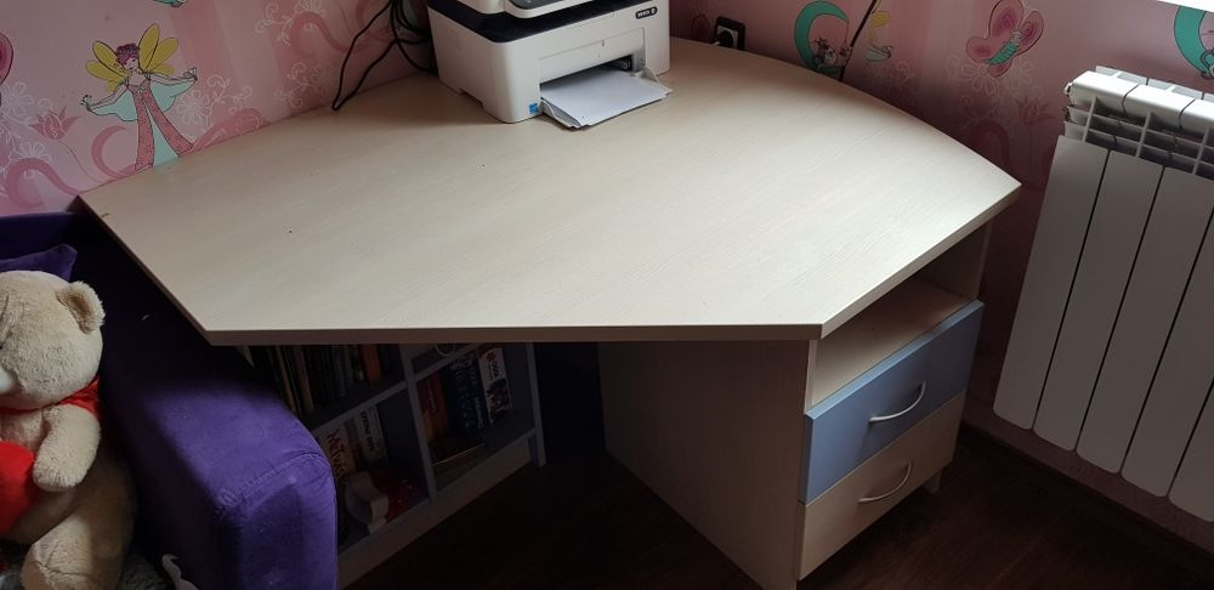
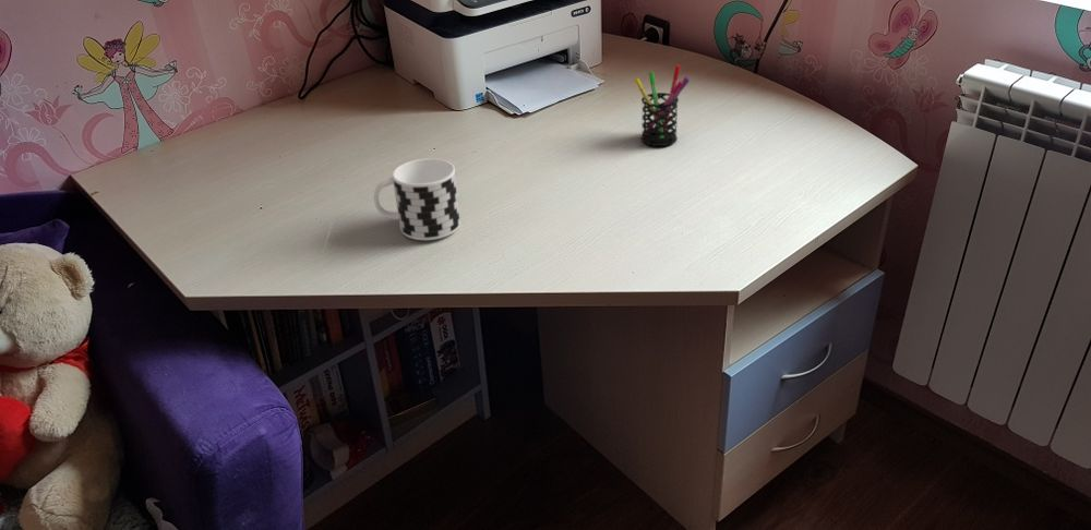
+ pen holder [634,64,691,147]
+ cup [373,157,461,241]
